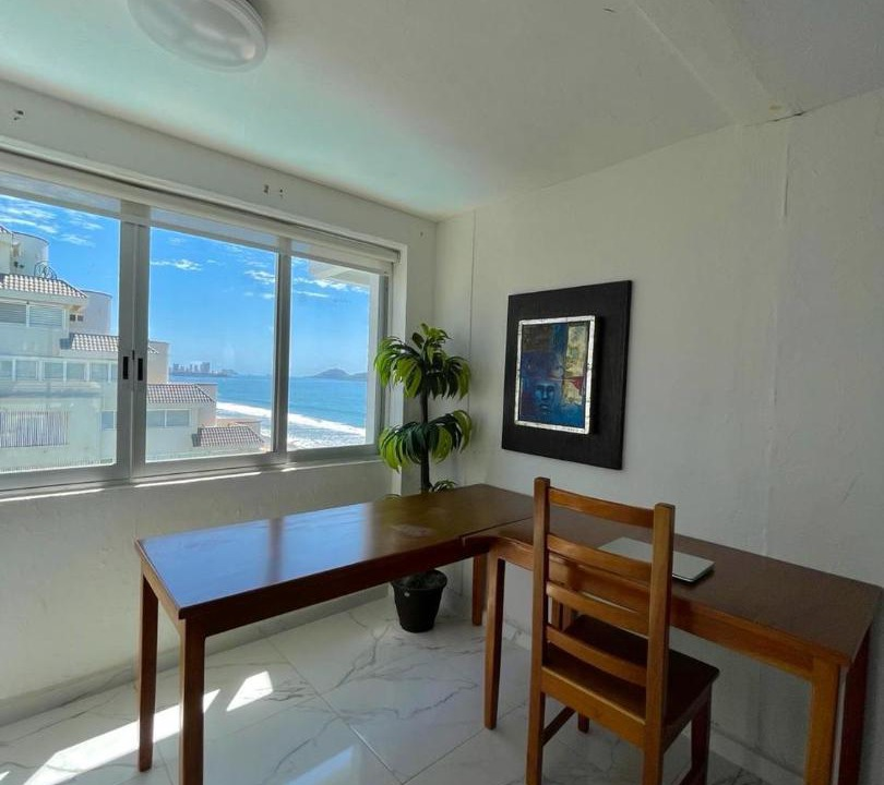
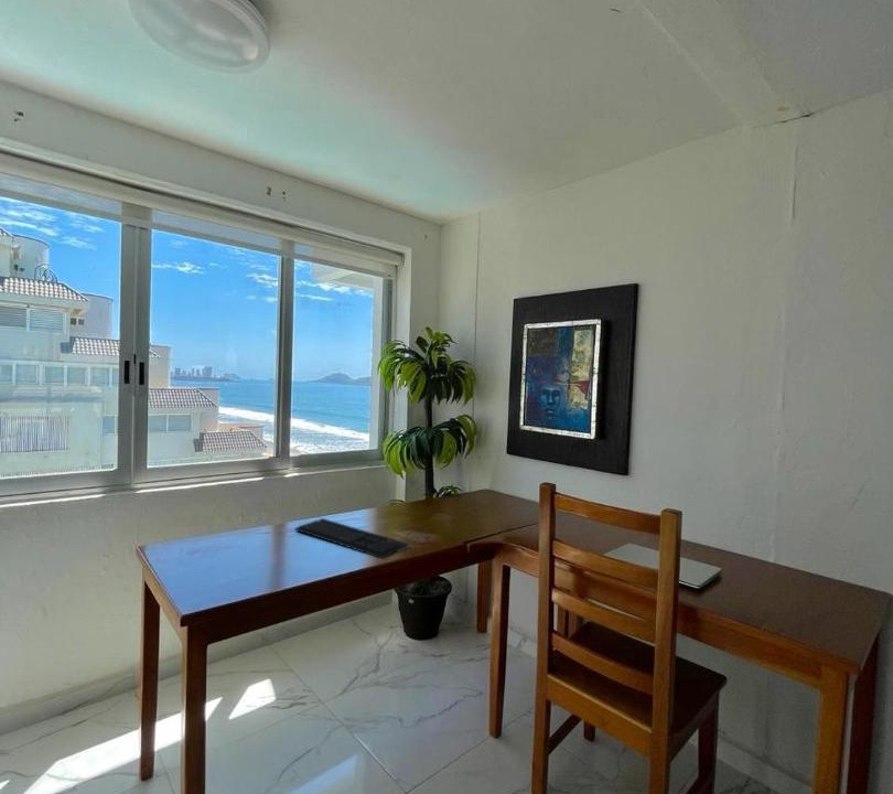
+ keyboard [294,517,409,559]
